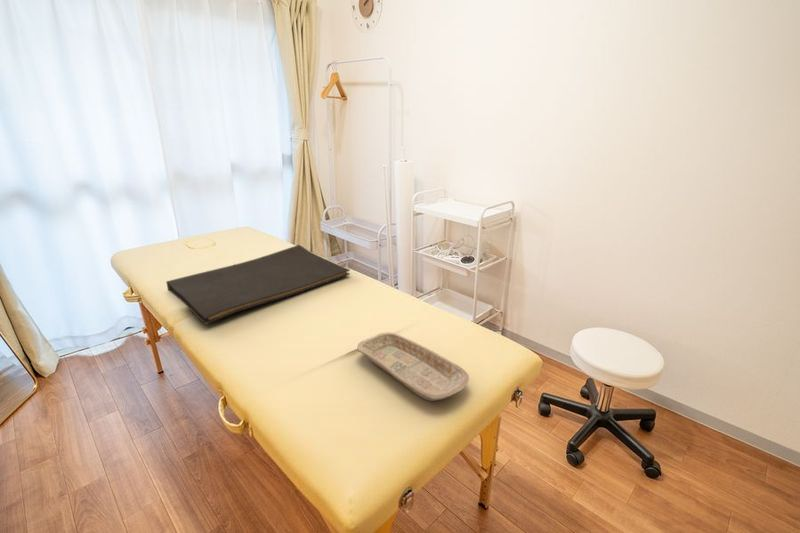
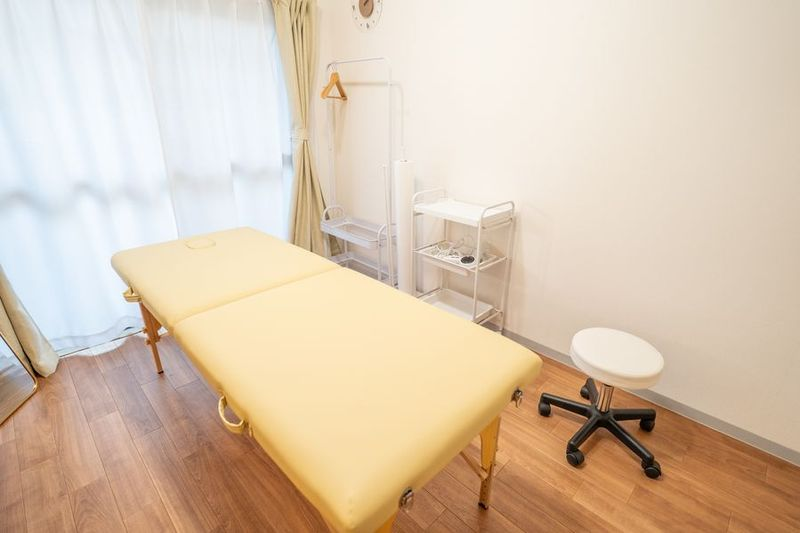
- tray [356,331,470,402]
- hand towel [165,244,351,325]
